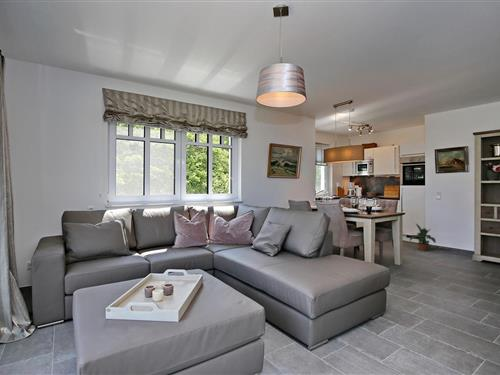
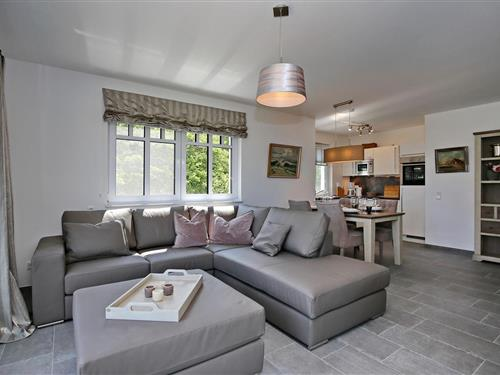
- potted plant [409,222,437,252]
